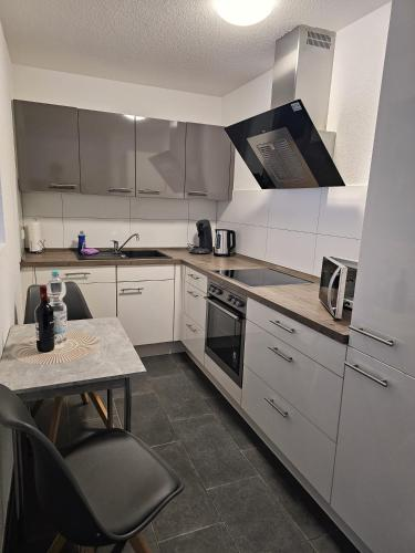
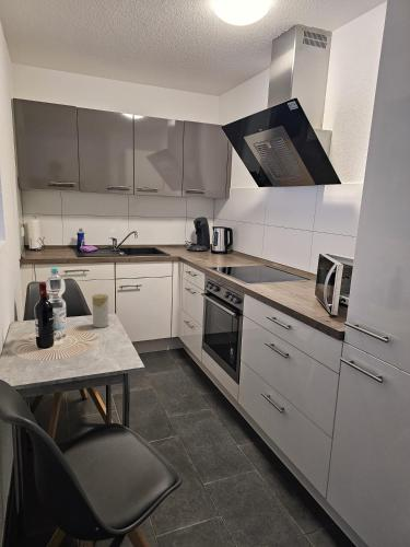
+ candle [91,293,110,328]
